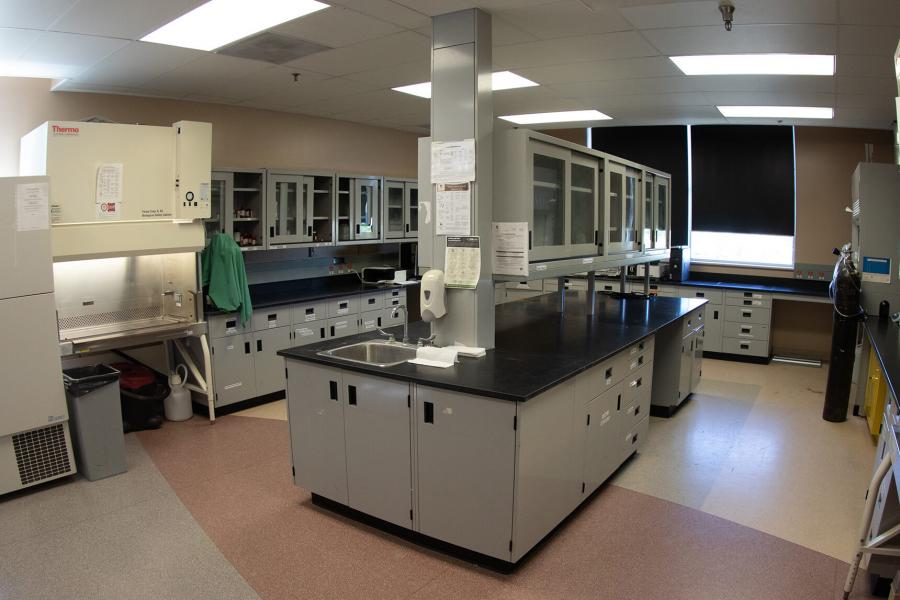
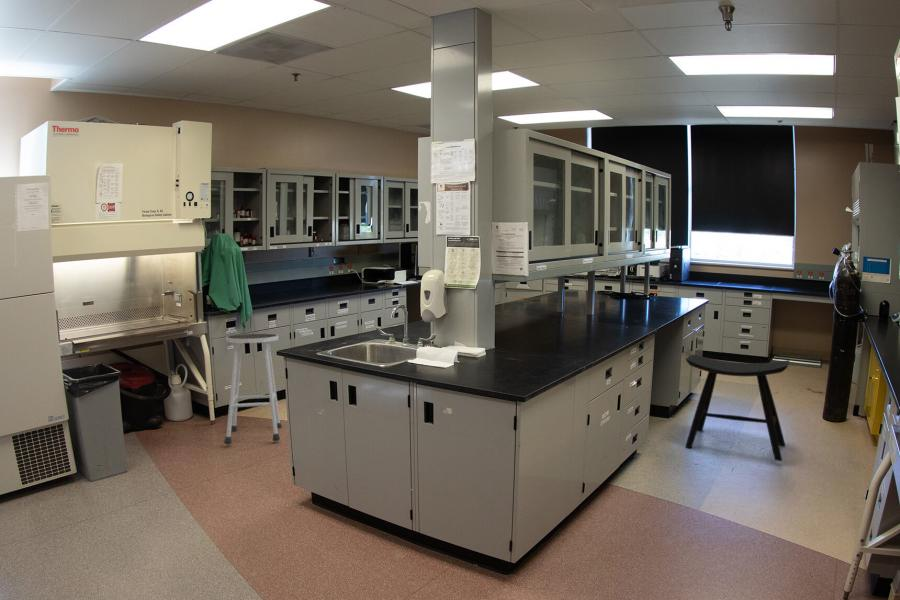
+ stool [223,333,283,445]
+ stool [684,353,791,462]
